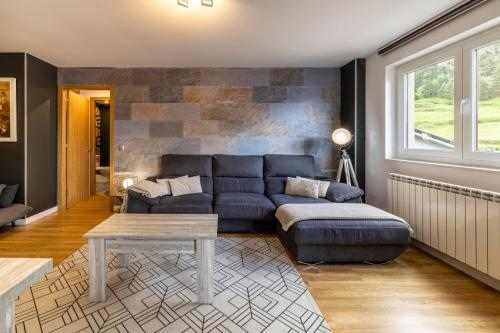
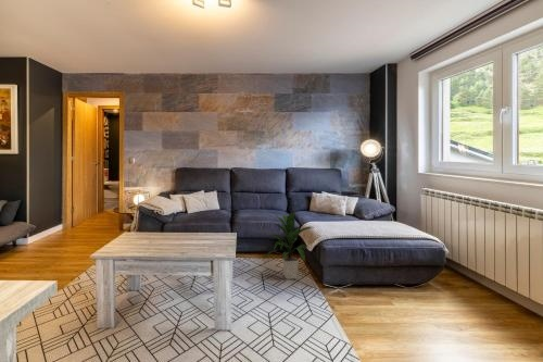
+ indoor plant [262,211,314,280]
